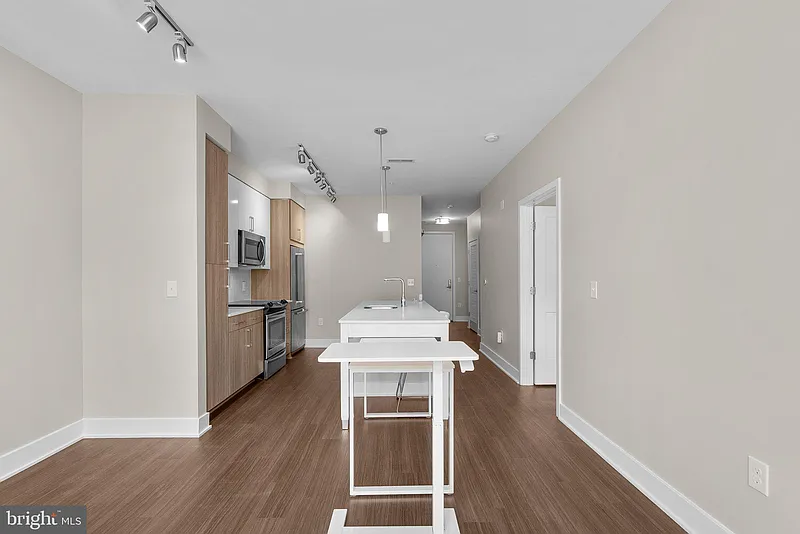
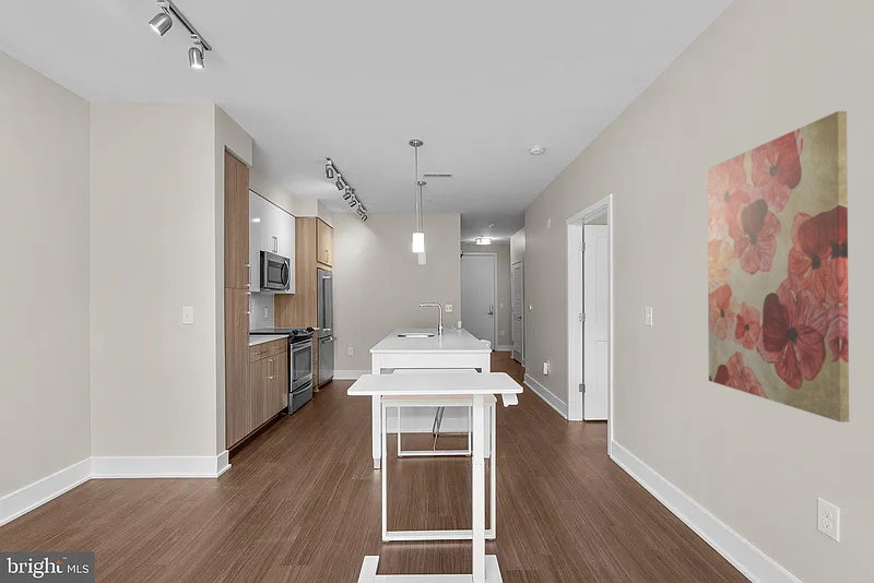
+ wall art [707,110,850,423]
